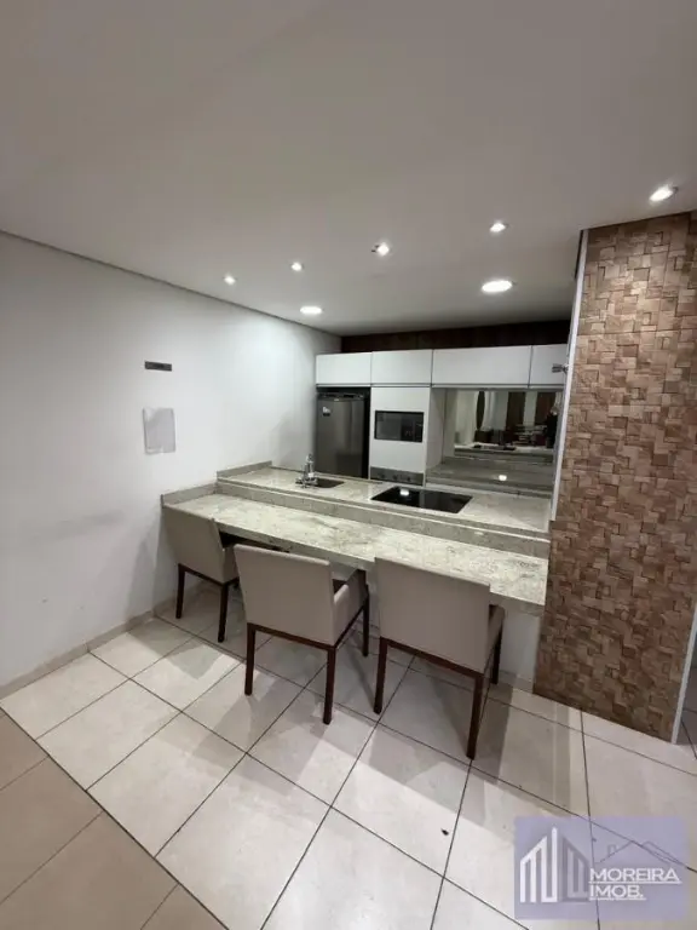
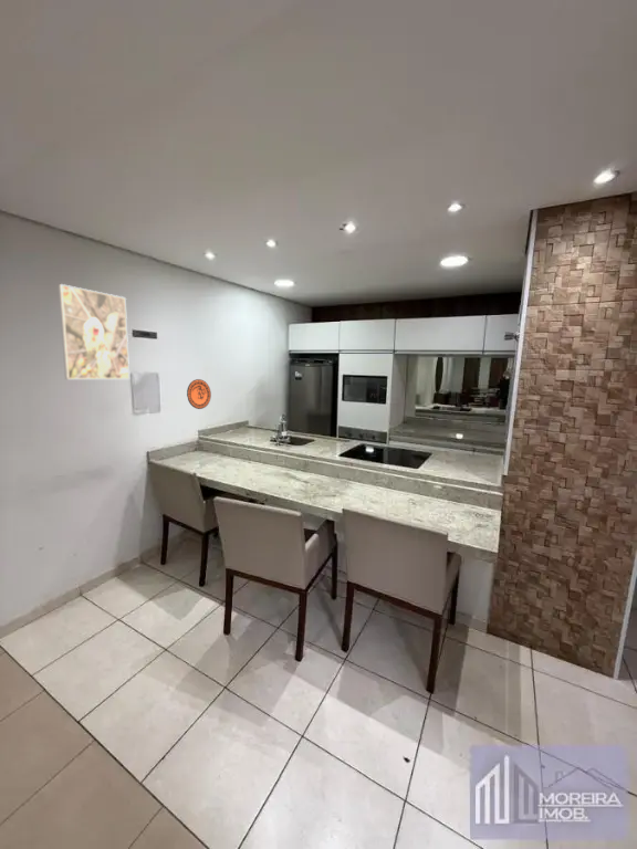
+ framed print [58,283,130,380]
+ decorative plate [186,378,212,410]
